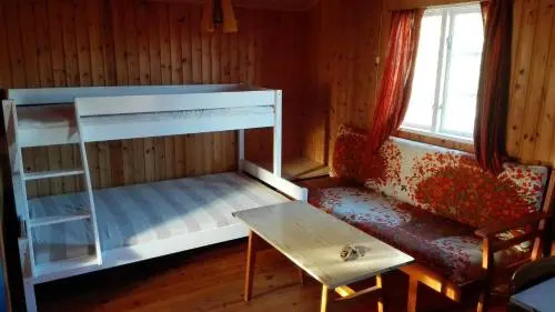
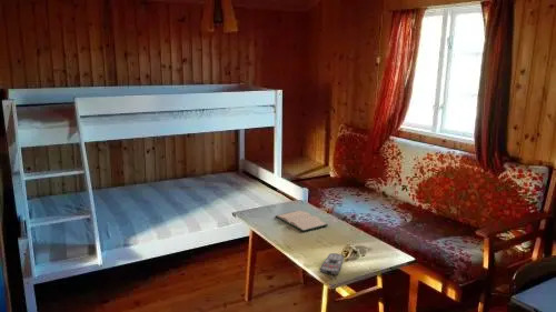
+ remote control [319,252,345,276]
+ hardback book [275,210,329,233]
